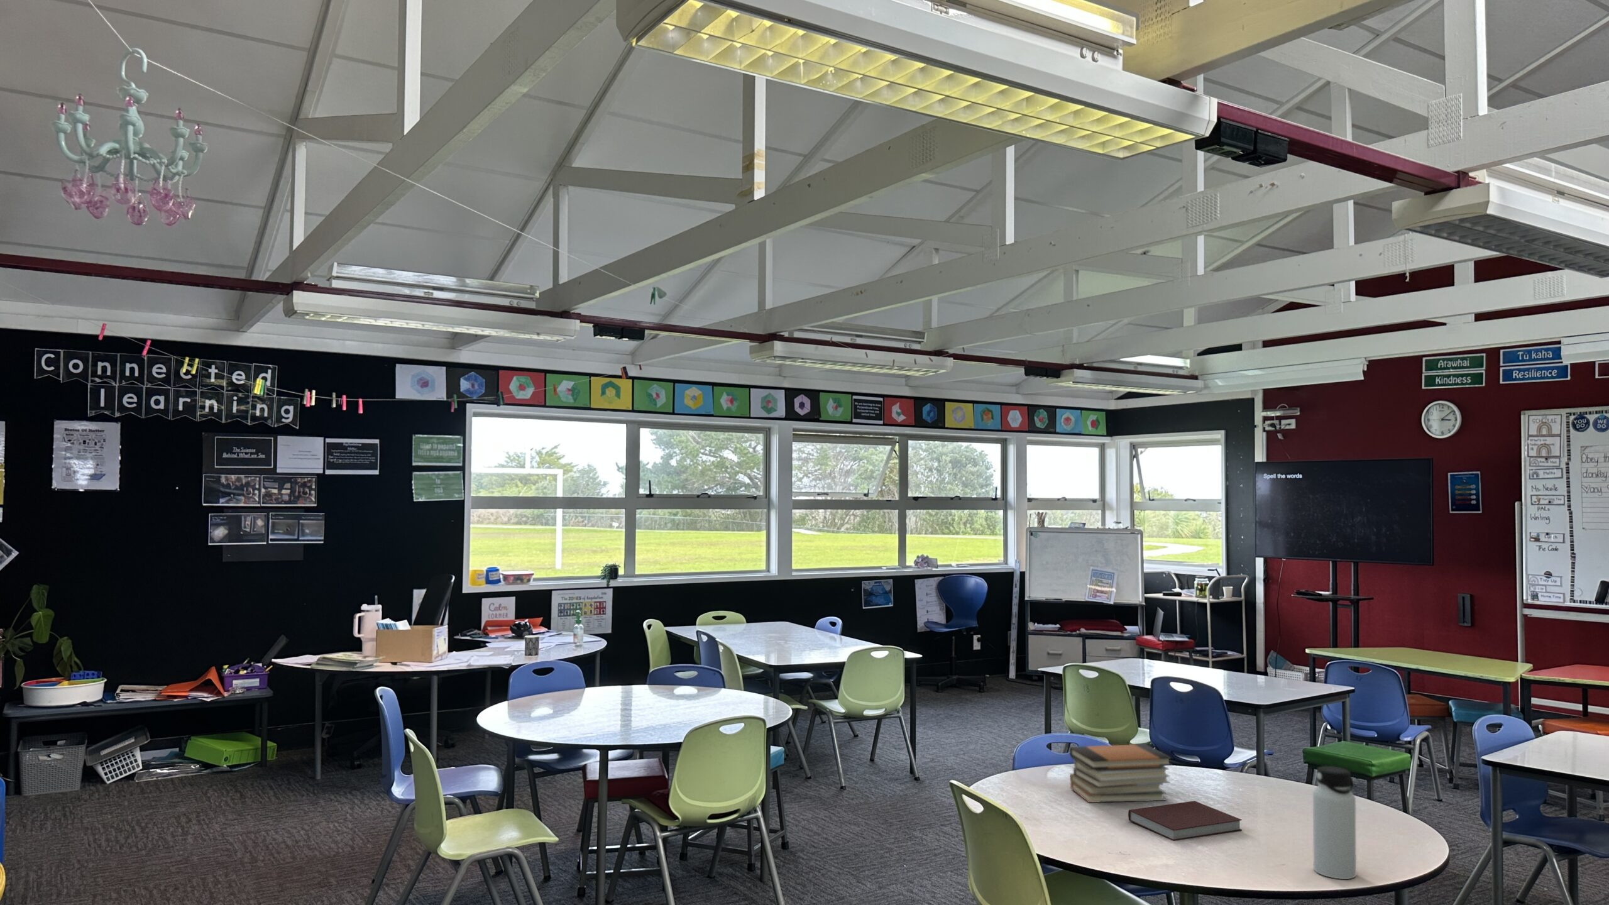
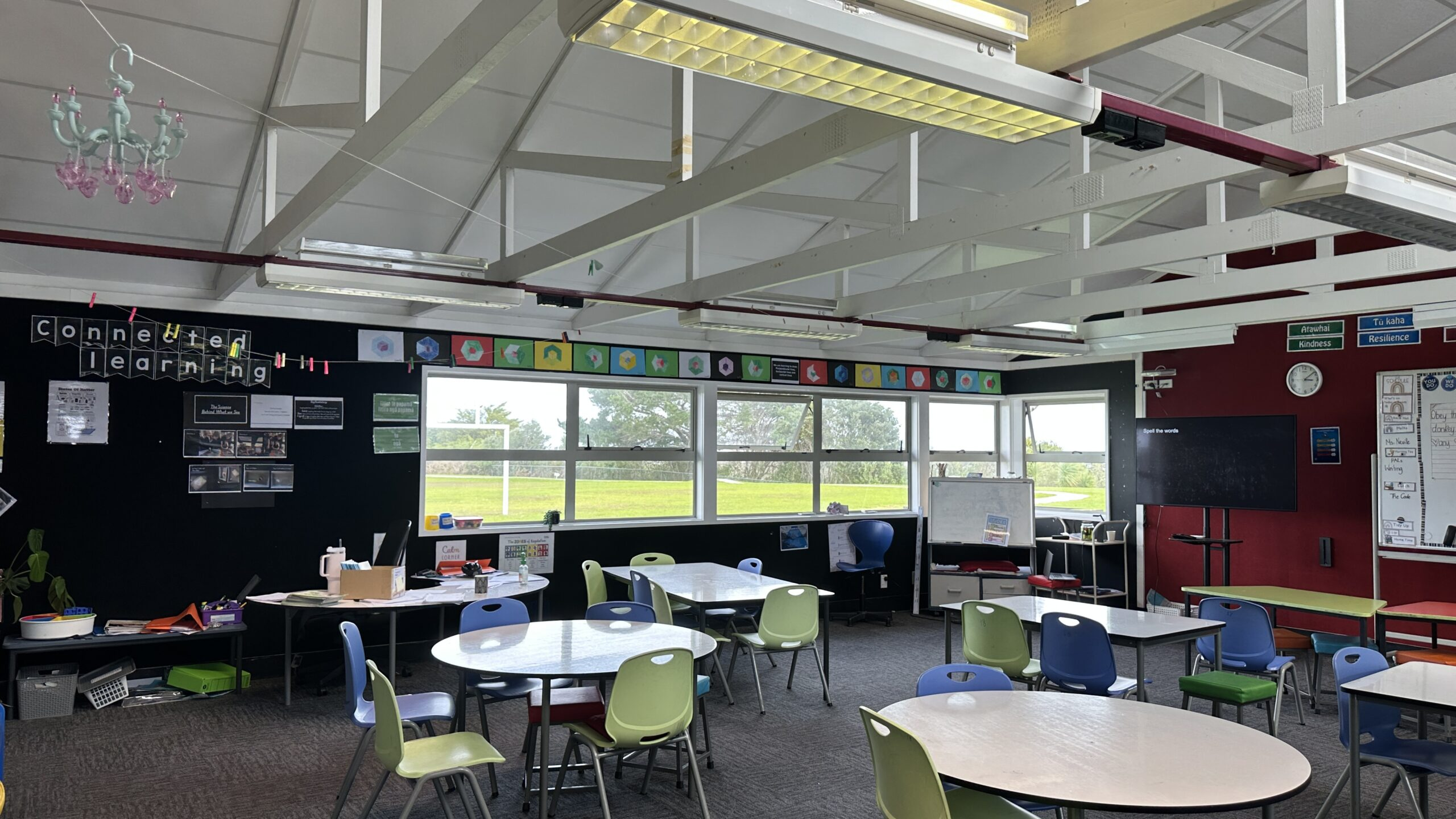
- book stack [1069,744,1172,803]
- notebook [1127,800,1242,842]
- water bottle [1313,766,1357,880]
